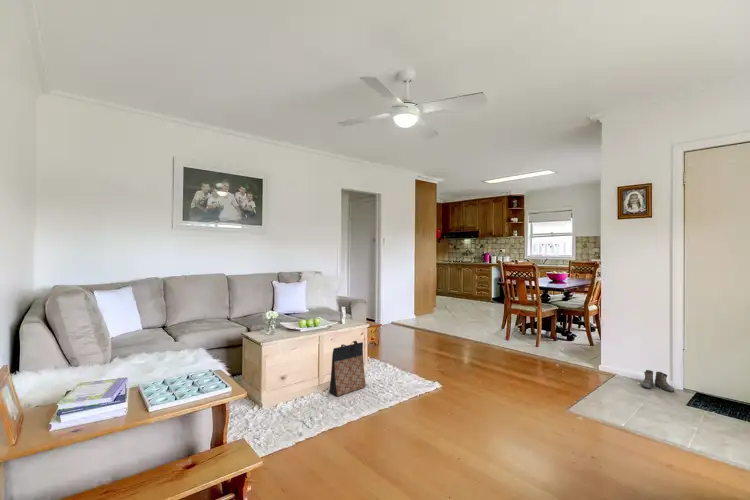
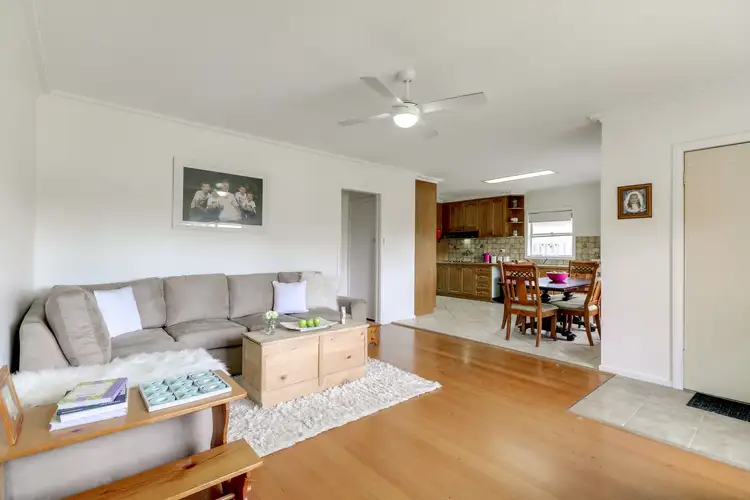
- bag [328,340,367,397]
- boots [641,369,675,393]
